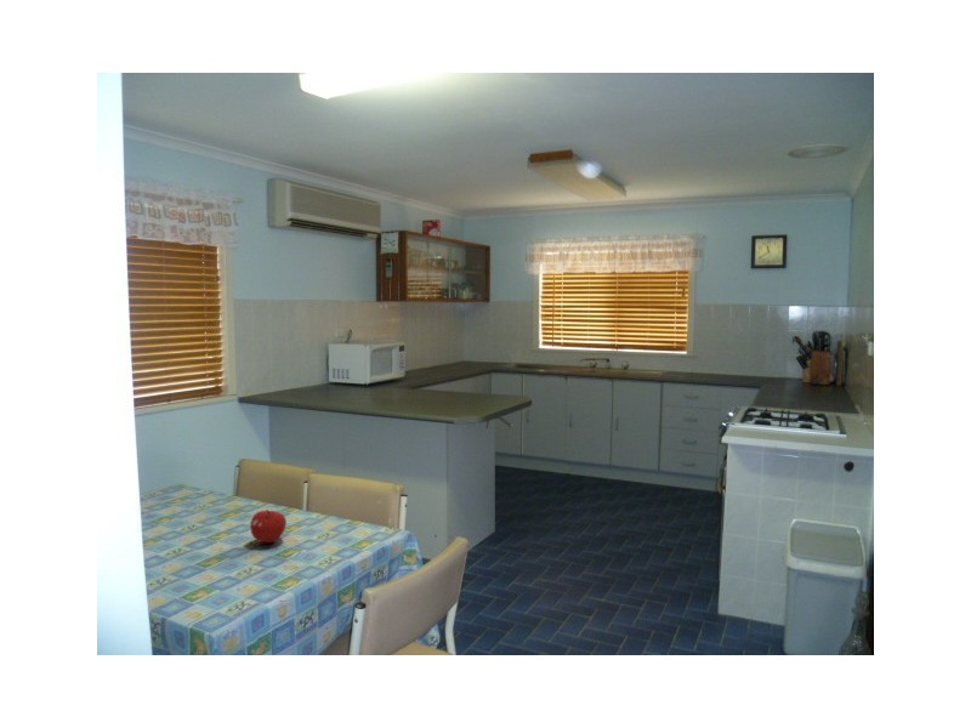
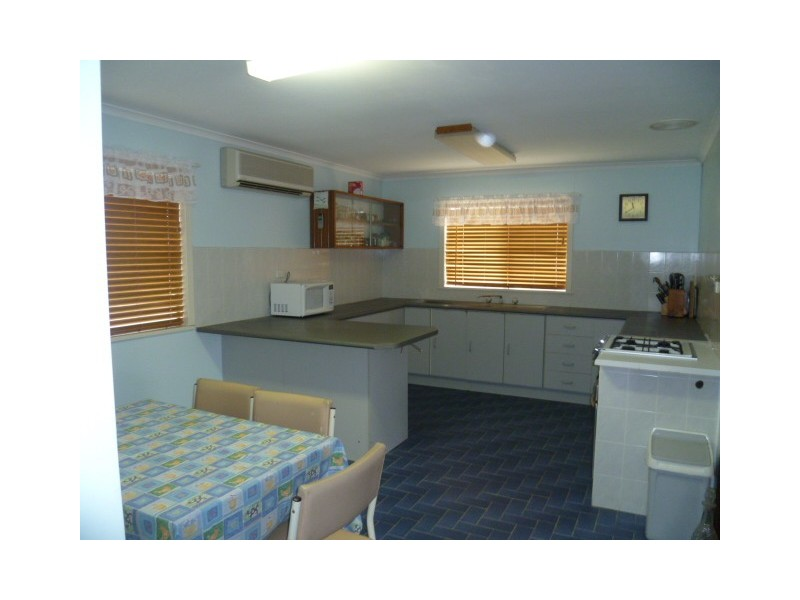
- fruit [249,508,288,544]
